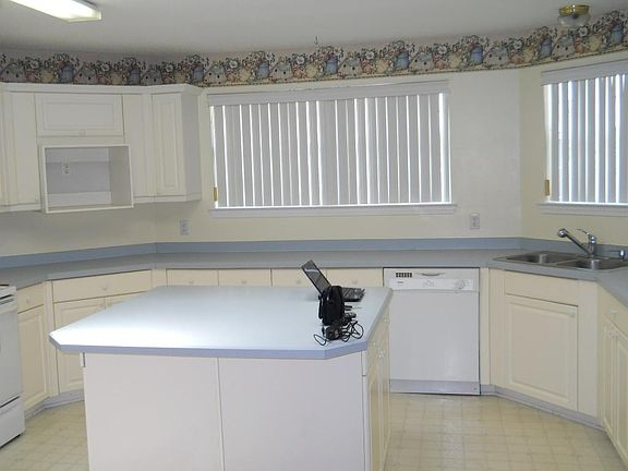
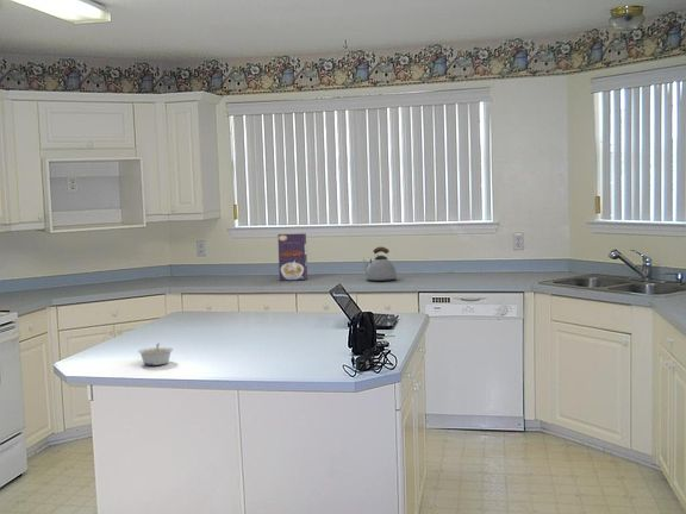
+ legume [137,343,174,366]
+ kettle [362,246,398,282]
+ cereal box [276,232,308,282]
